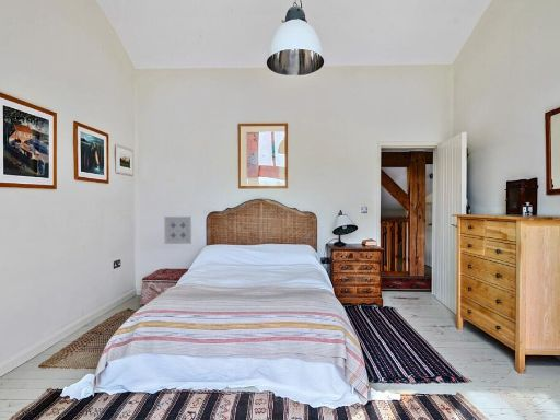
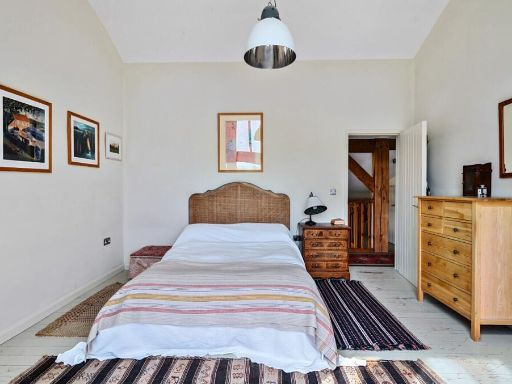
- wall art [163,215,194,245]
